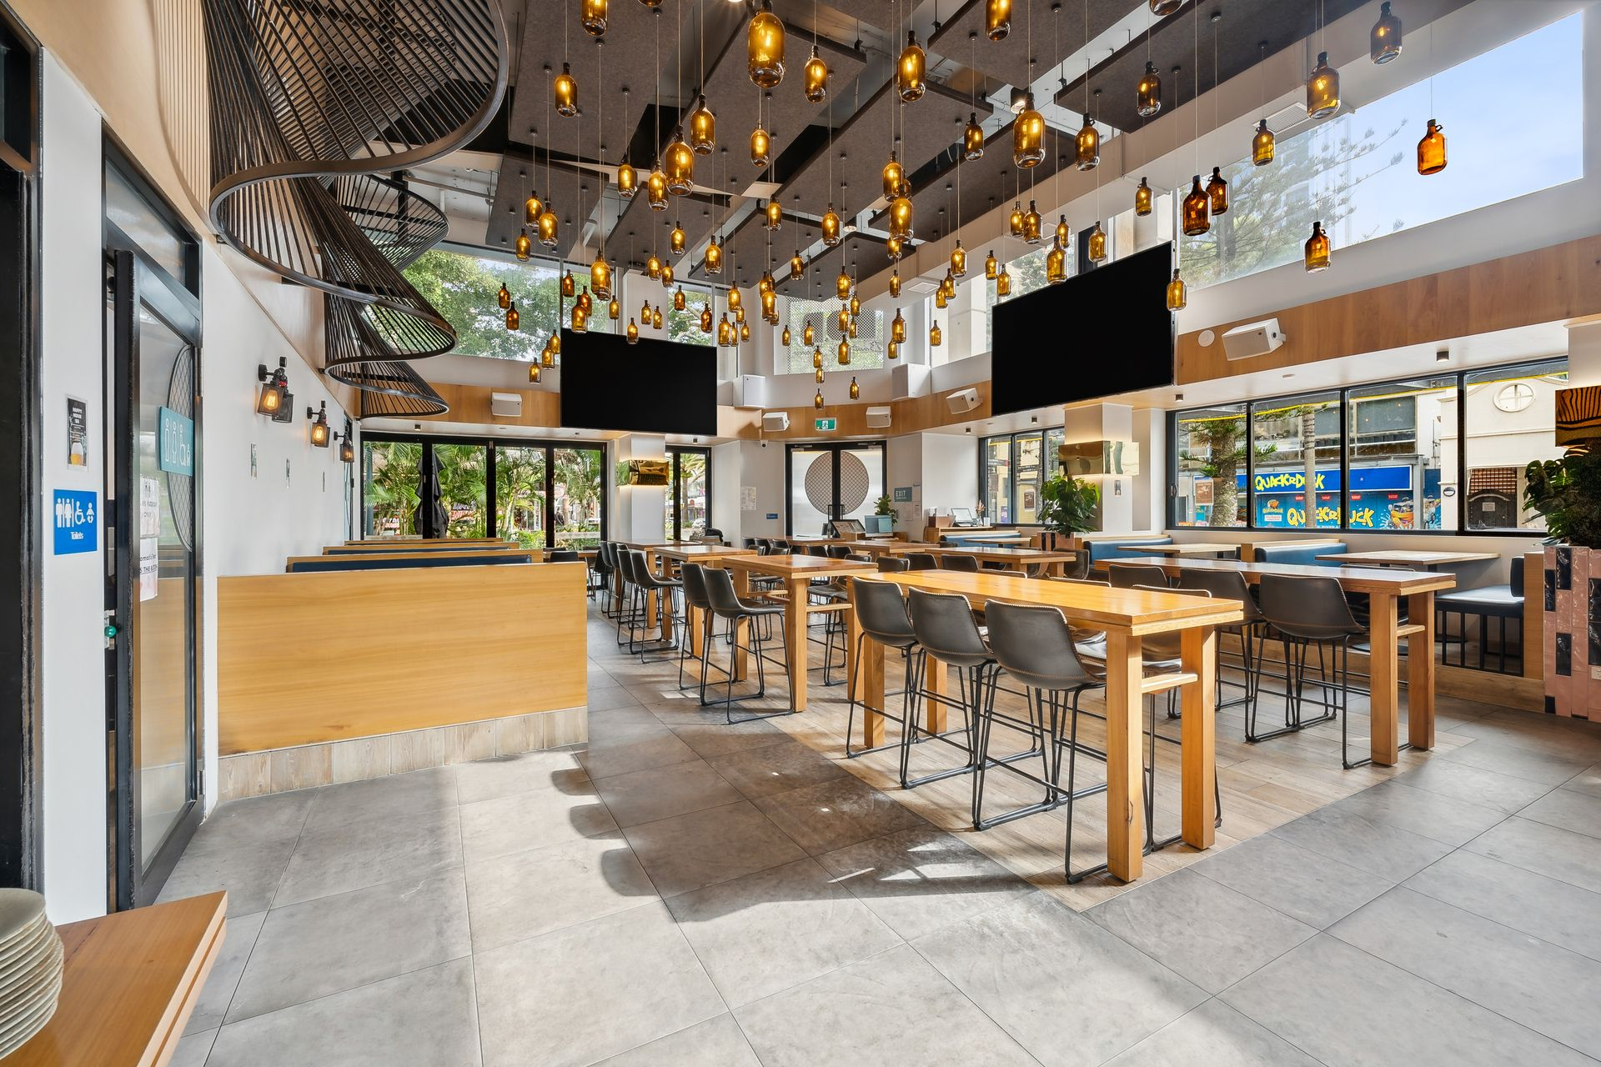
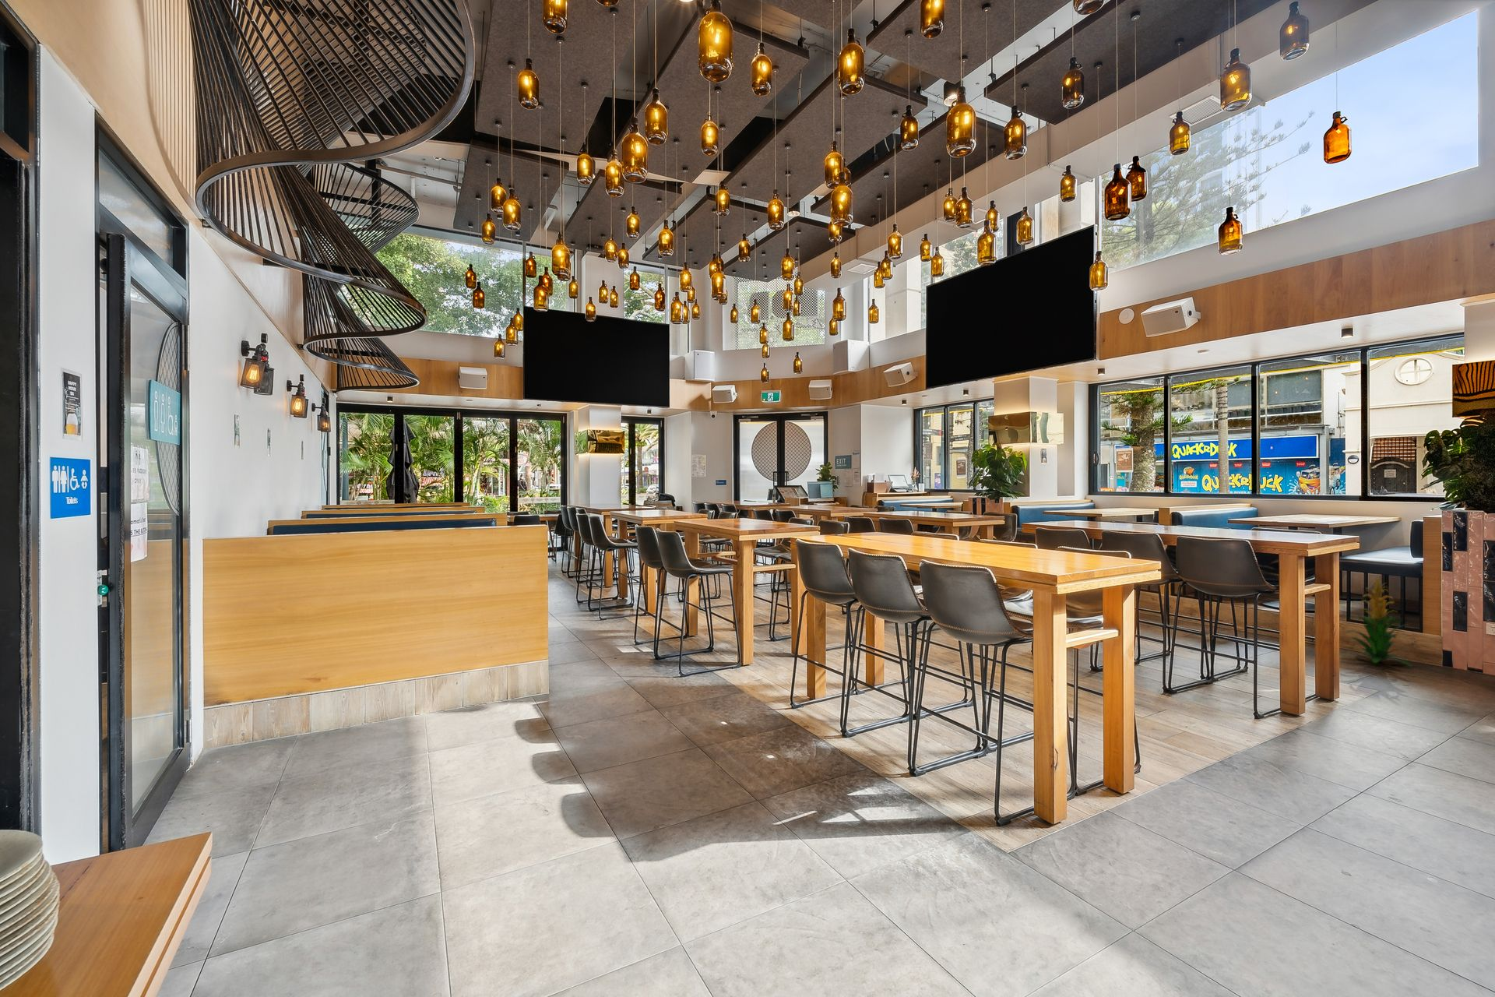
+ indoor plant [1340,574,1414,668]
